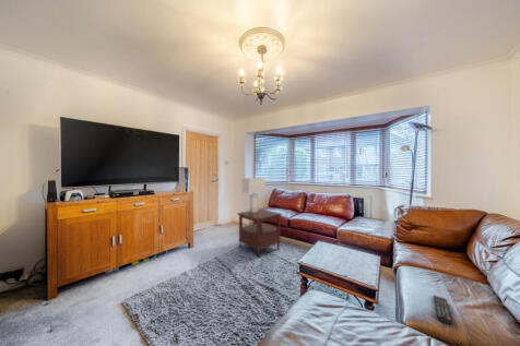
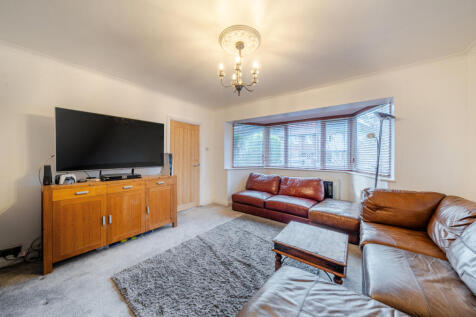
- lamp [241,177,267,213]
- side table [236,207,283,259]
- remote control [433,294,453,325]
